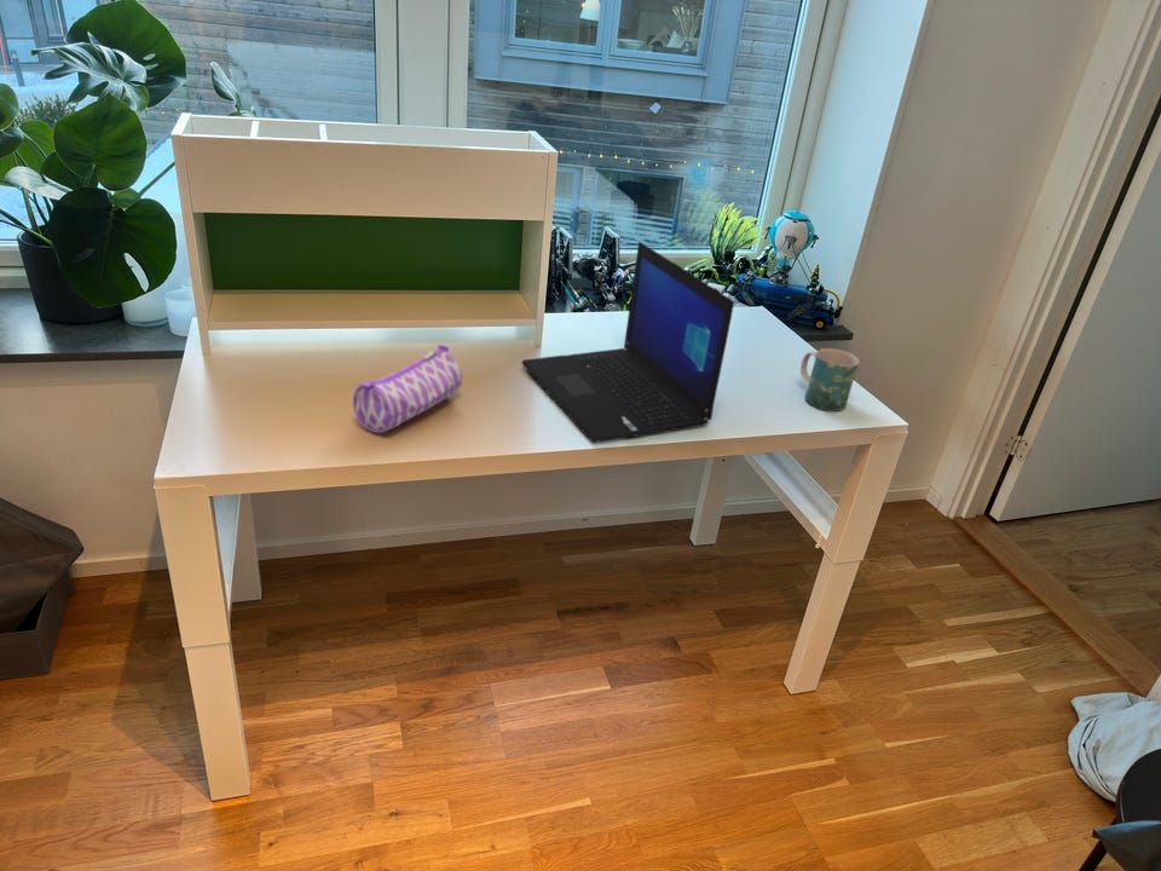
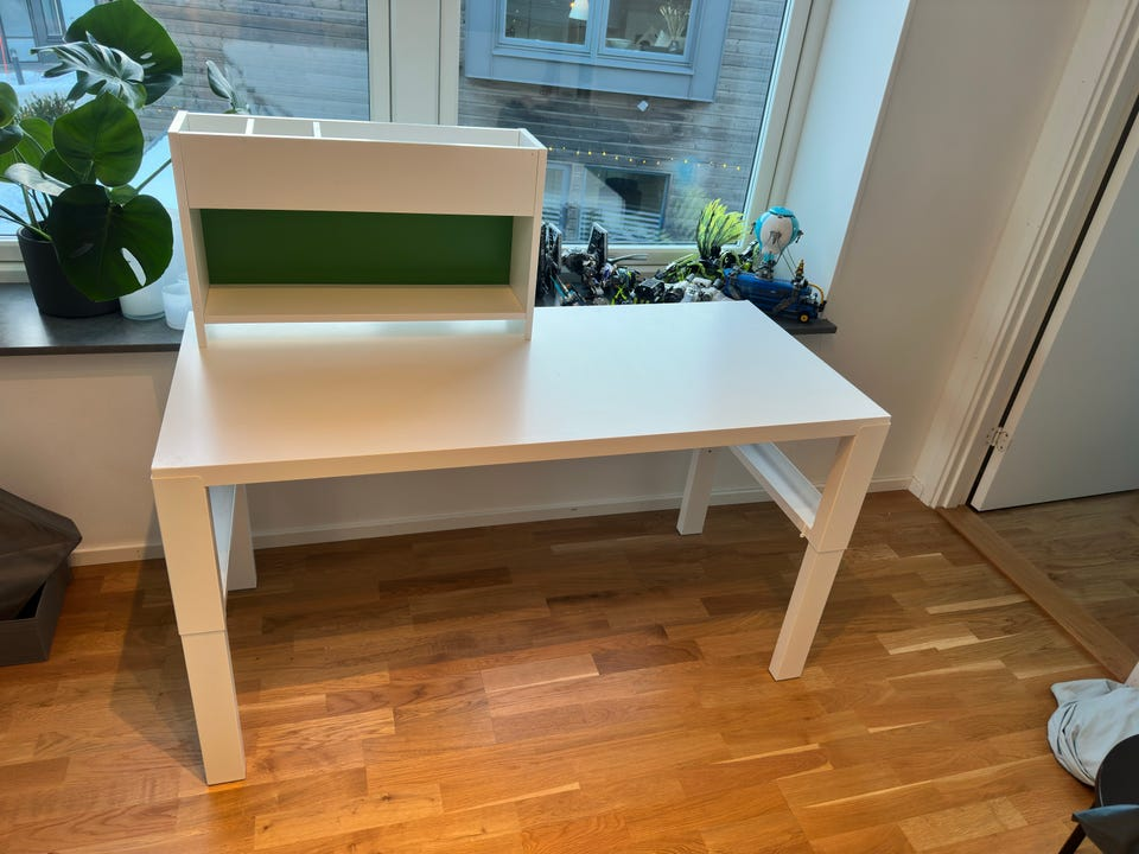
- pencil case [352,344,463,434]
- laptop [521,241,735,444]
- mug [799,347,860,413]
